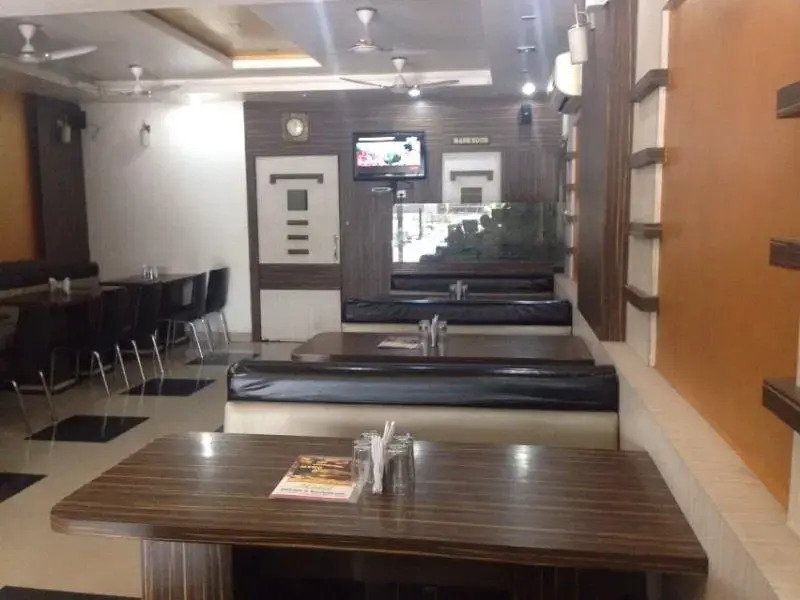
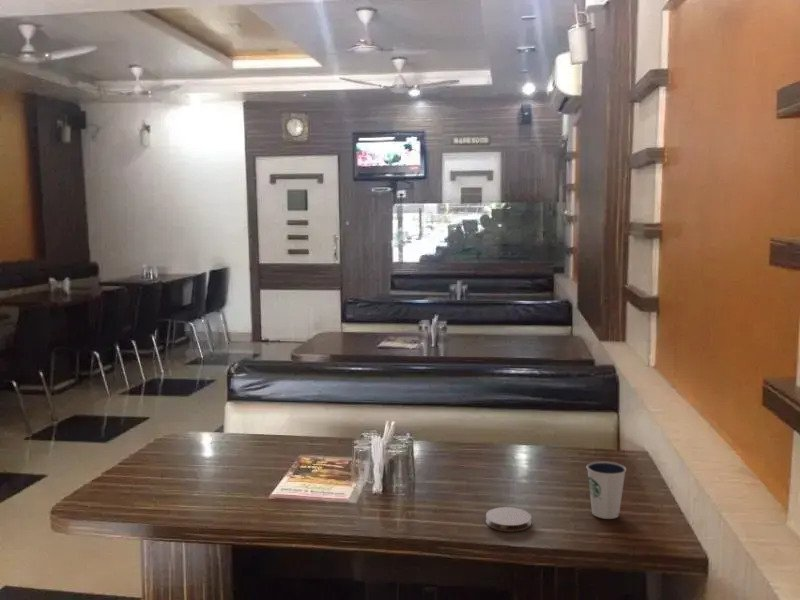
+ dixie cup [586,460,627,520]
+ coaster [485,506,532,532]
